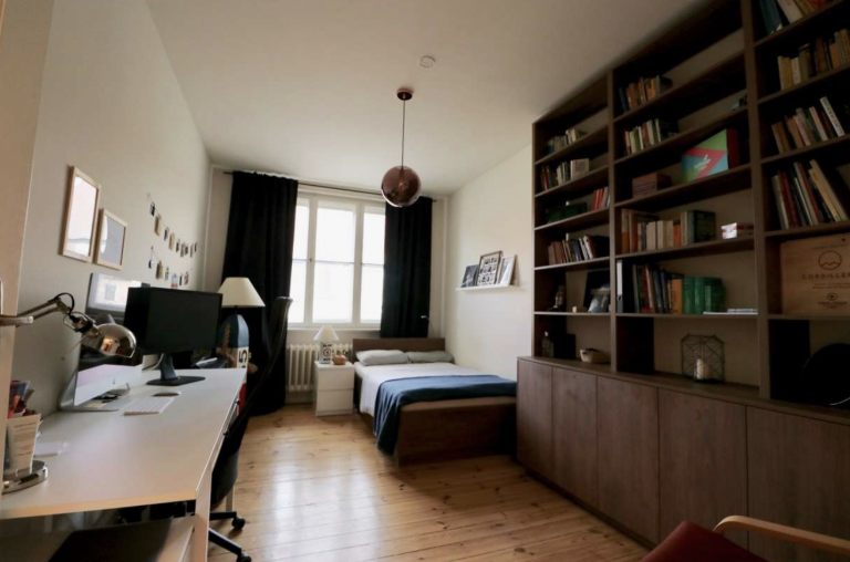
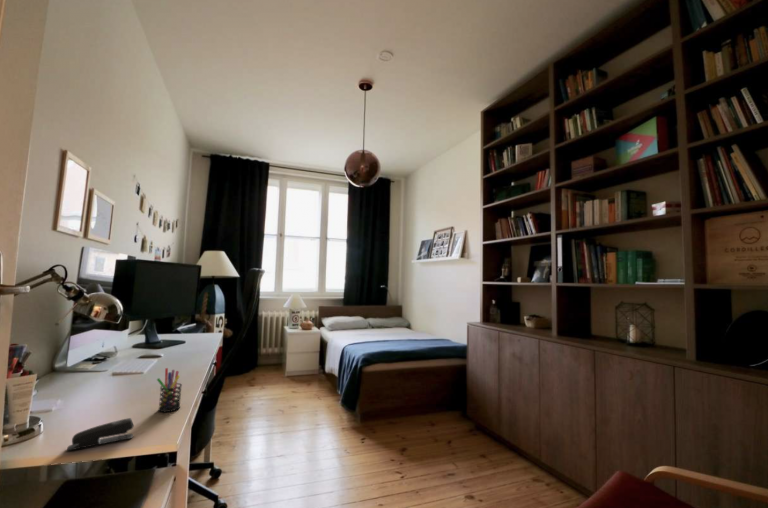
+ pen holder [156,367,183,413]
+ stapler [66,417,134,451]
